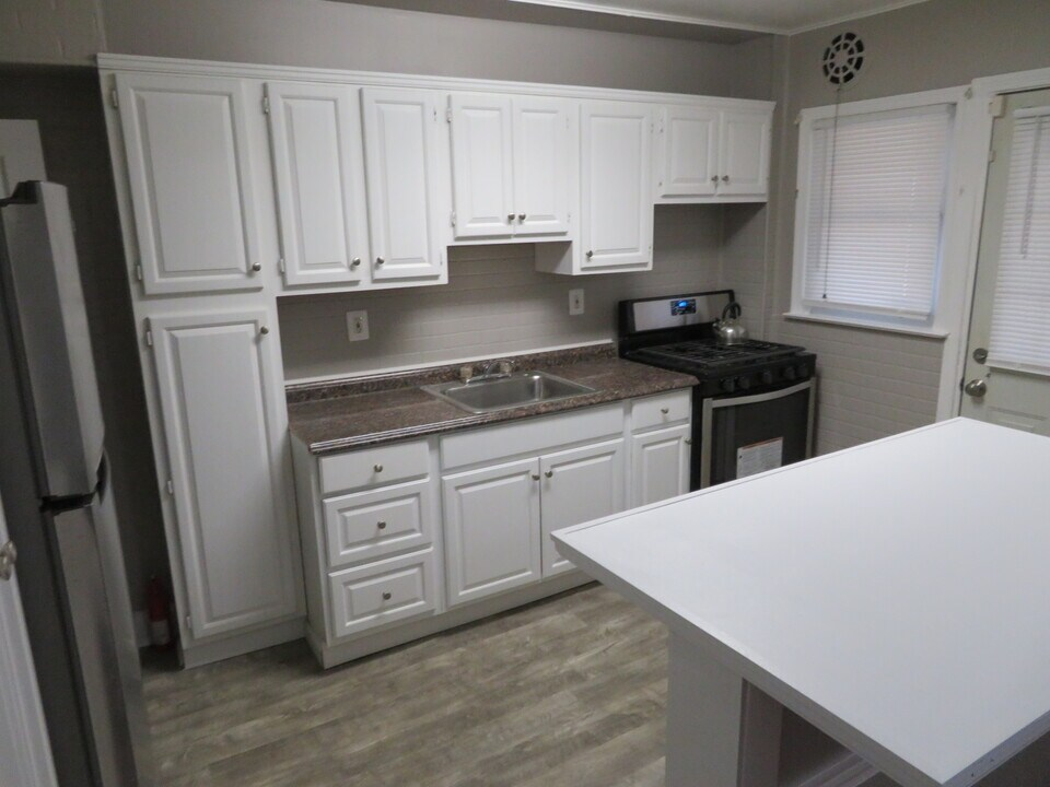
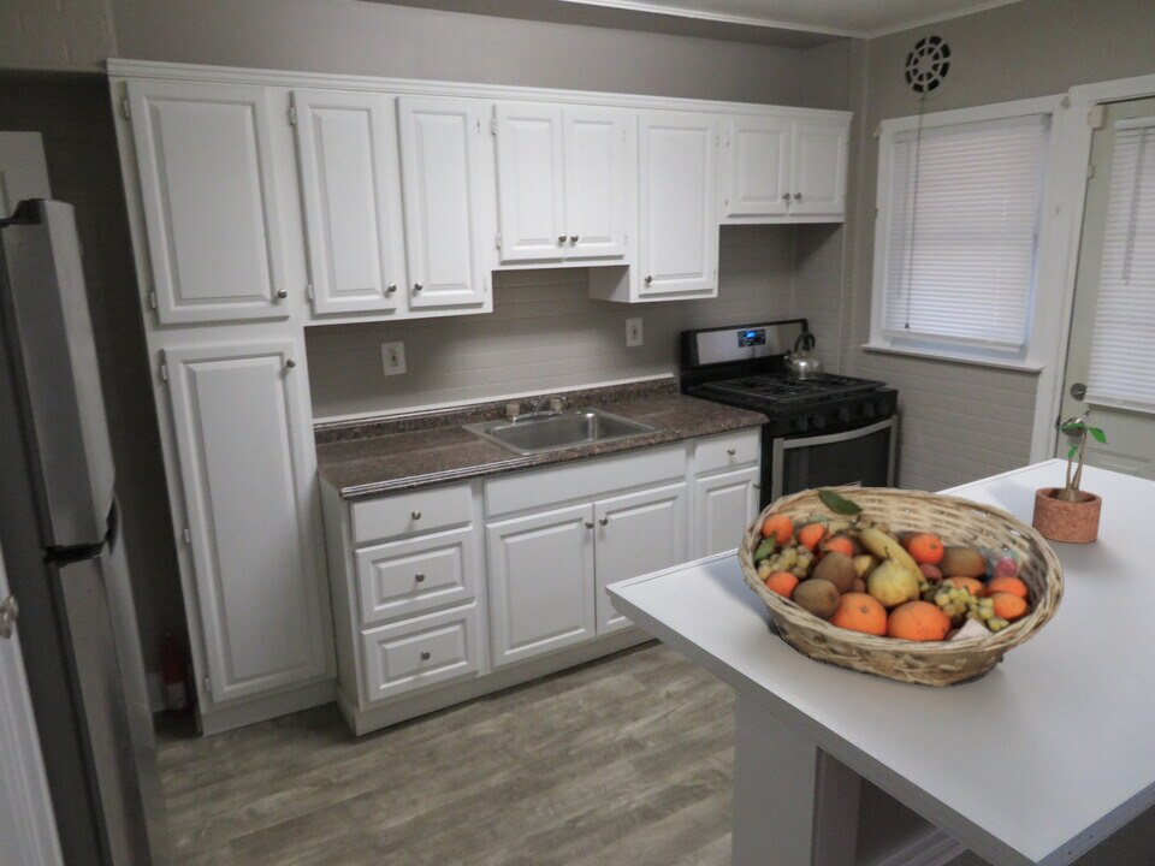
+ potted plant [1031,421,1112,544]
+ fruit basket [736,485,1066,688]
